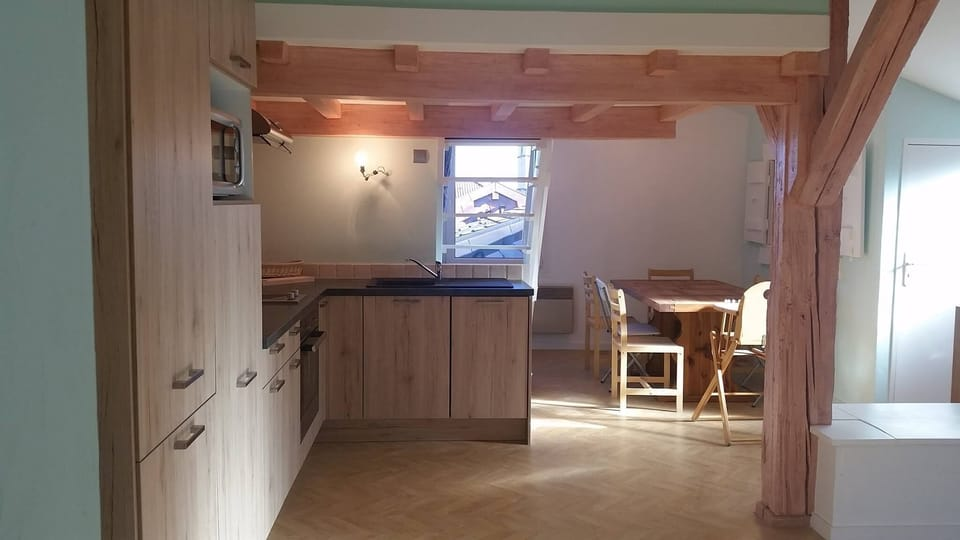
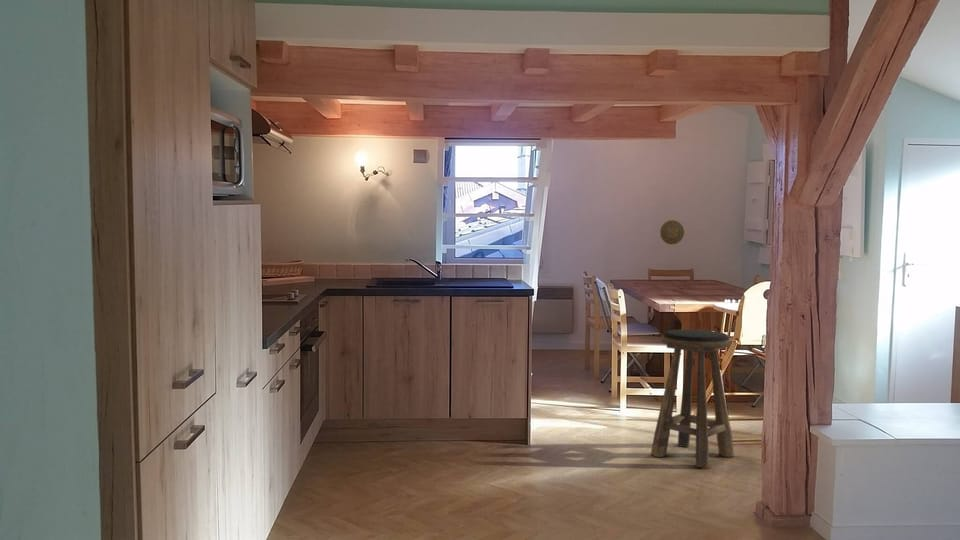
+ stool [650,328,735,469]
+ decorative plate [659,219,685,246]
